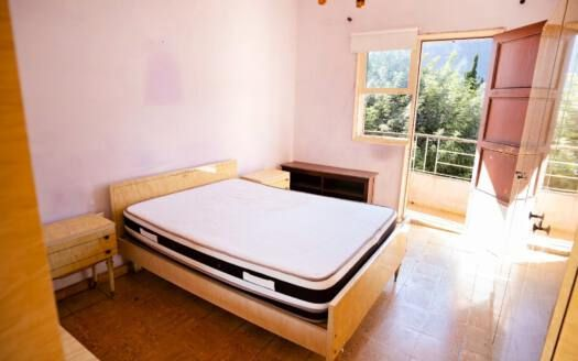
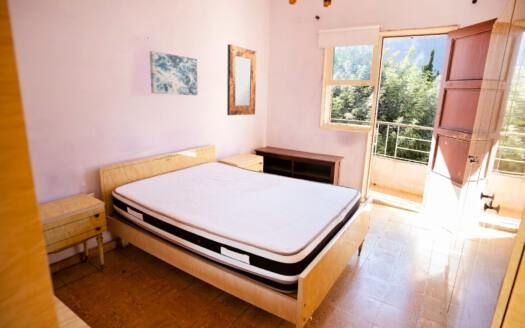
+ wall art [149,50,199,96]
+ home mirror [226,43,257,116]
